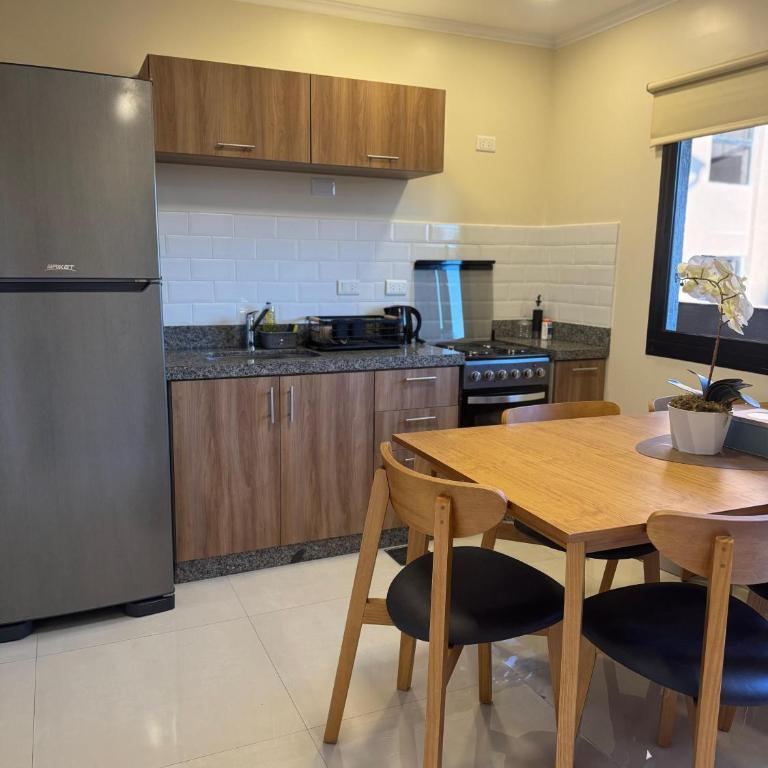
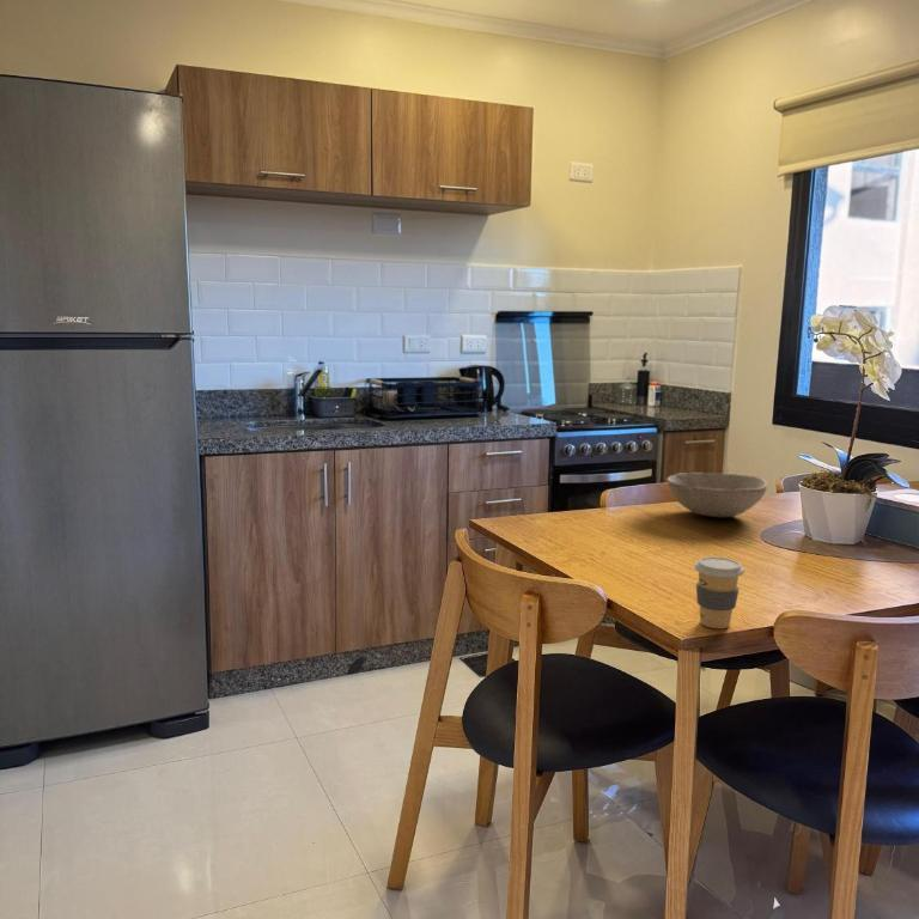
+ coffee cup [693,555,745,629]
+ bowl [667,471,768,518]
